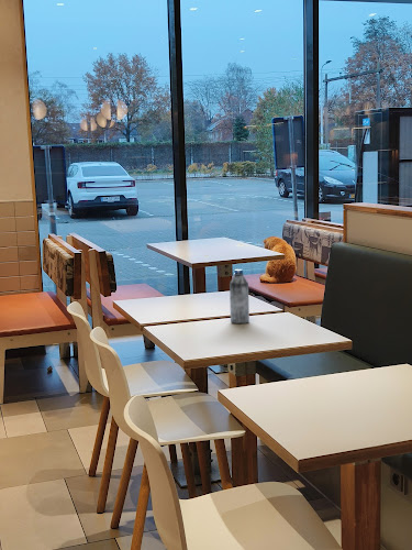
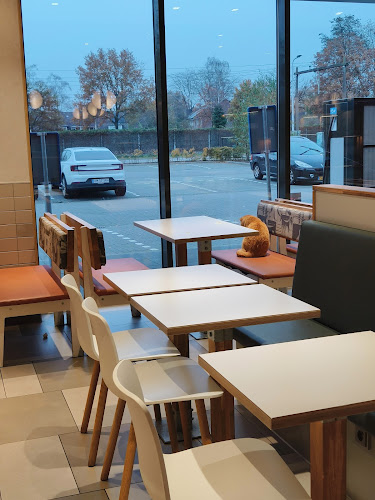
- water bottle [229,268,250,324]
